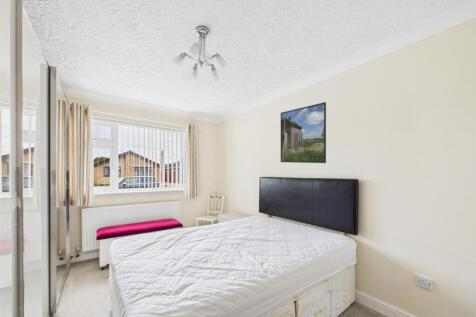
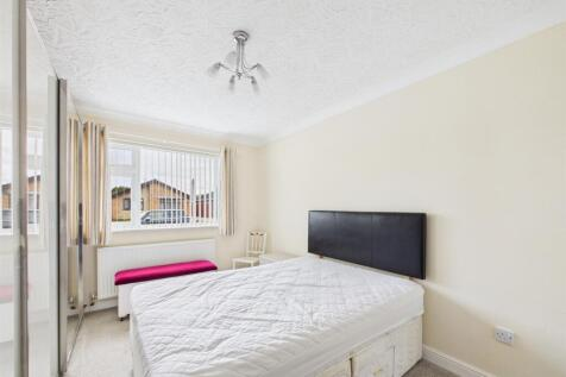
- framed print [280,101,327,164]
